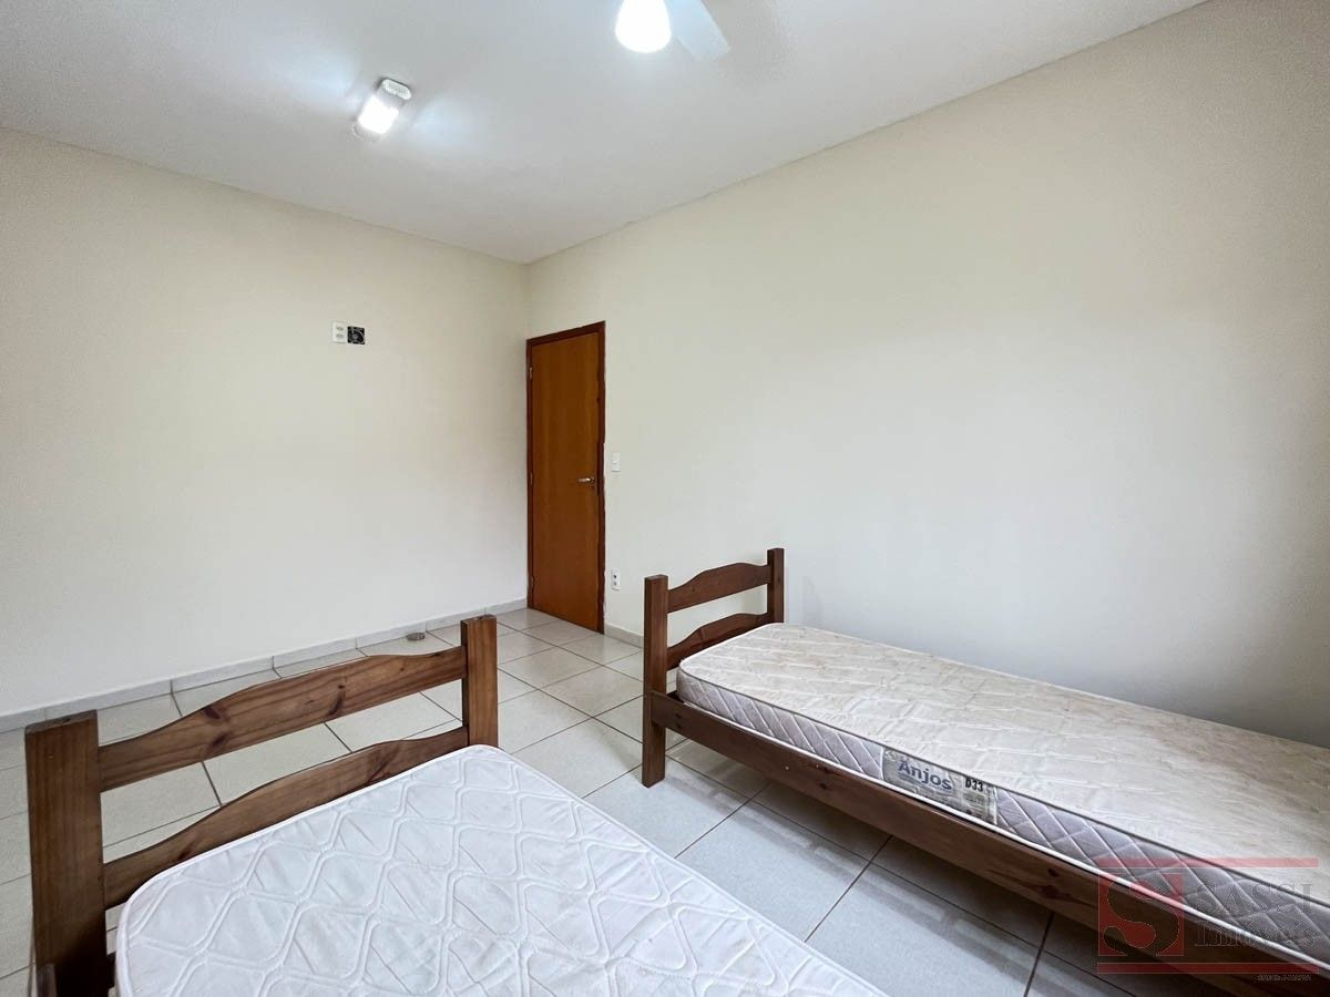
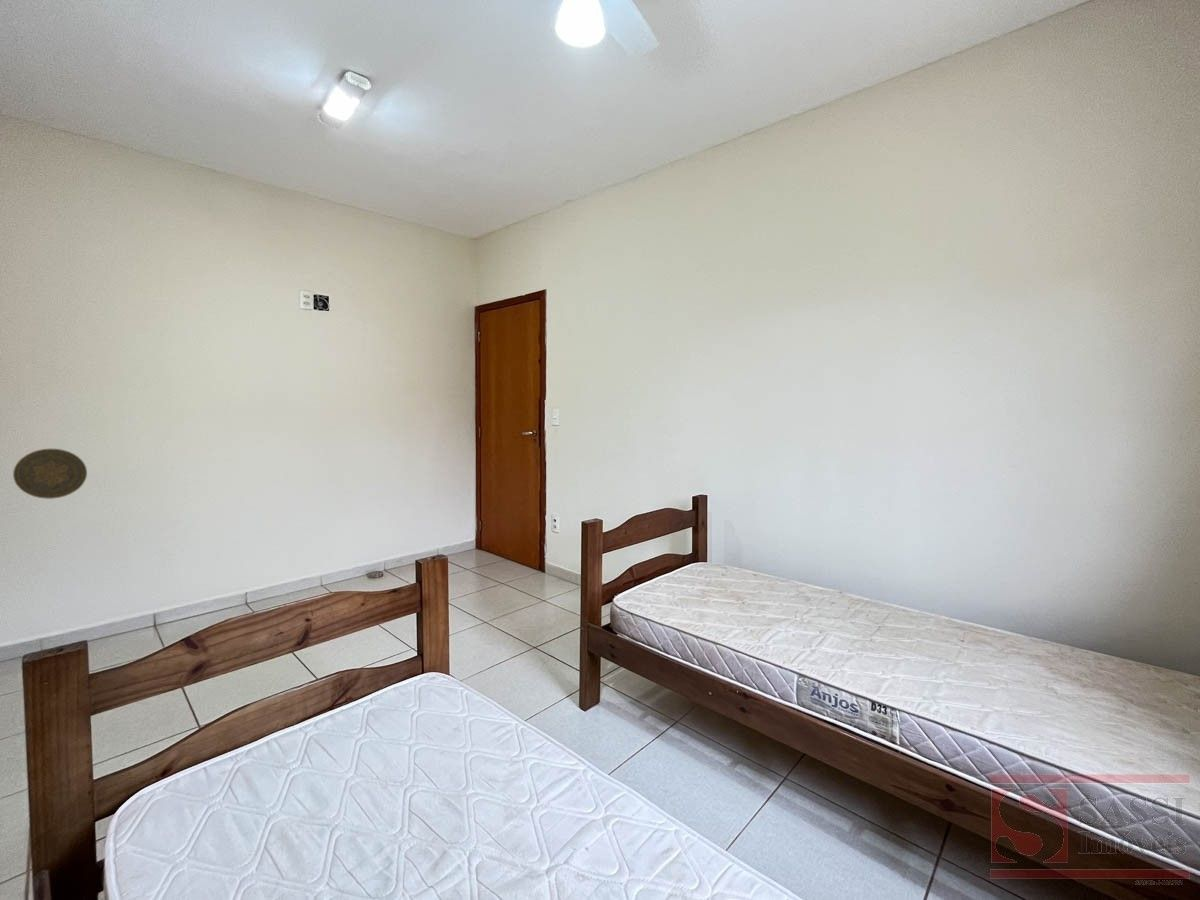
+ decorative plate [12,448,88,500]
